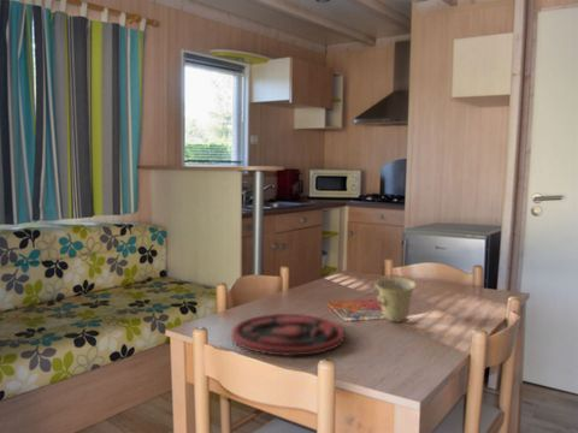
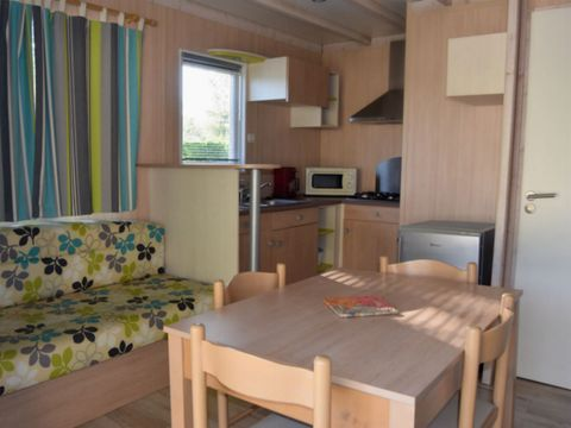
- plate [231,313,346,356]
- cup [374,277,418,324]
